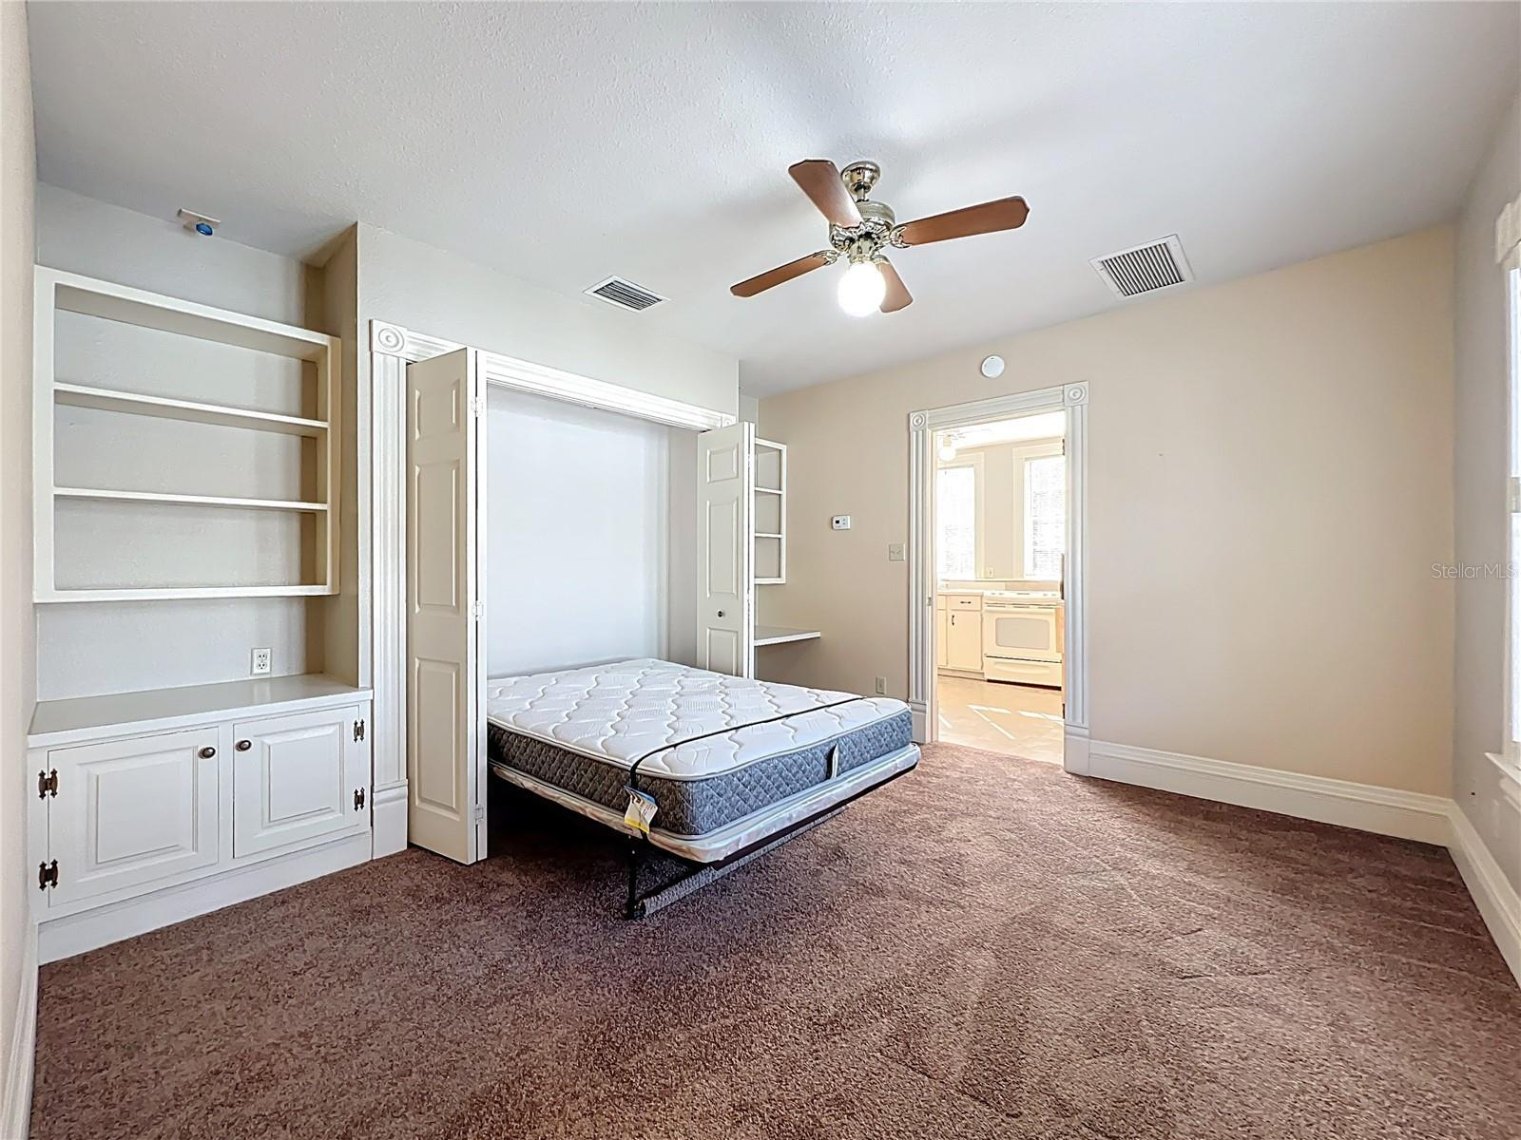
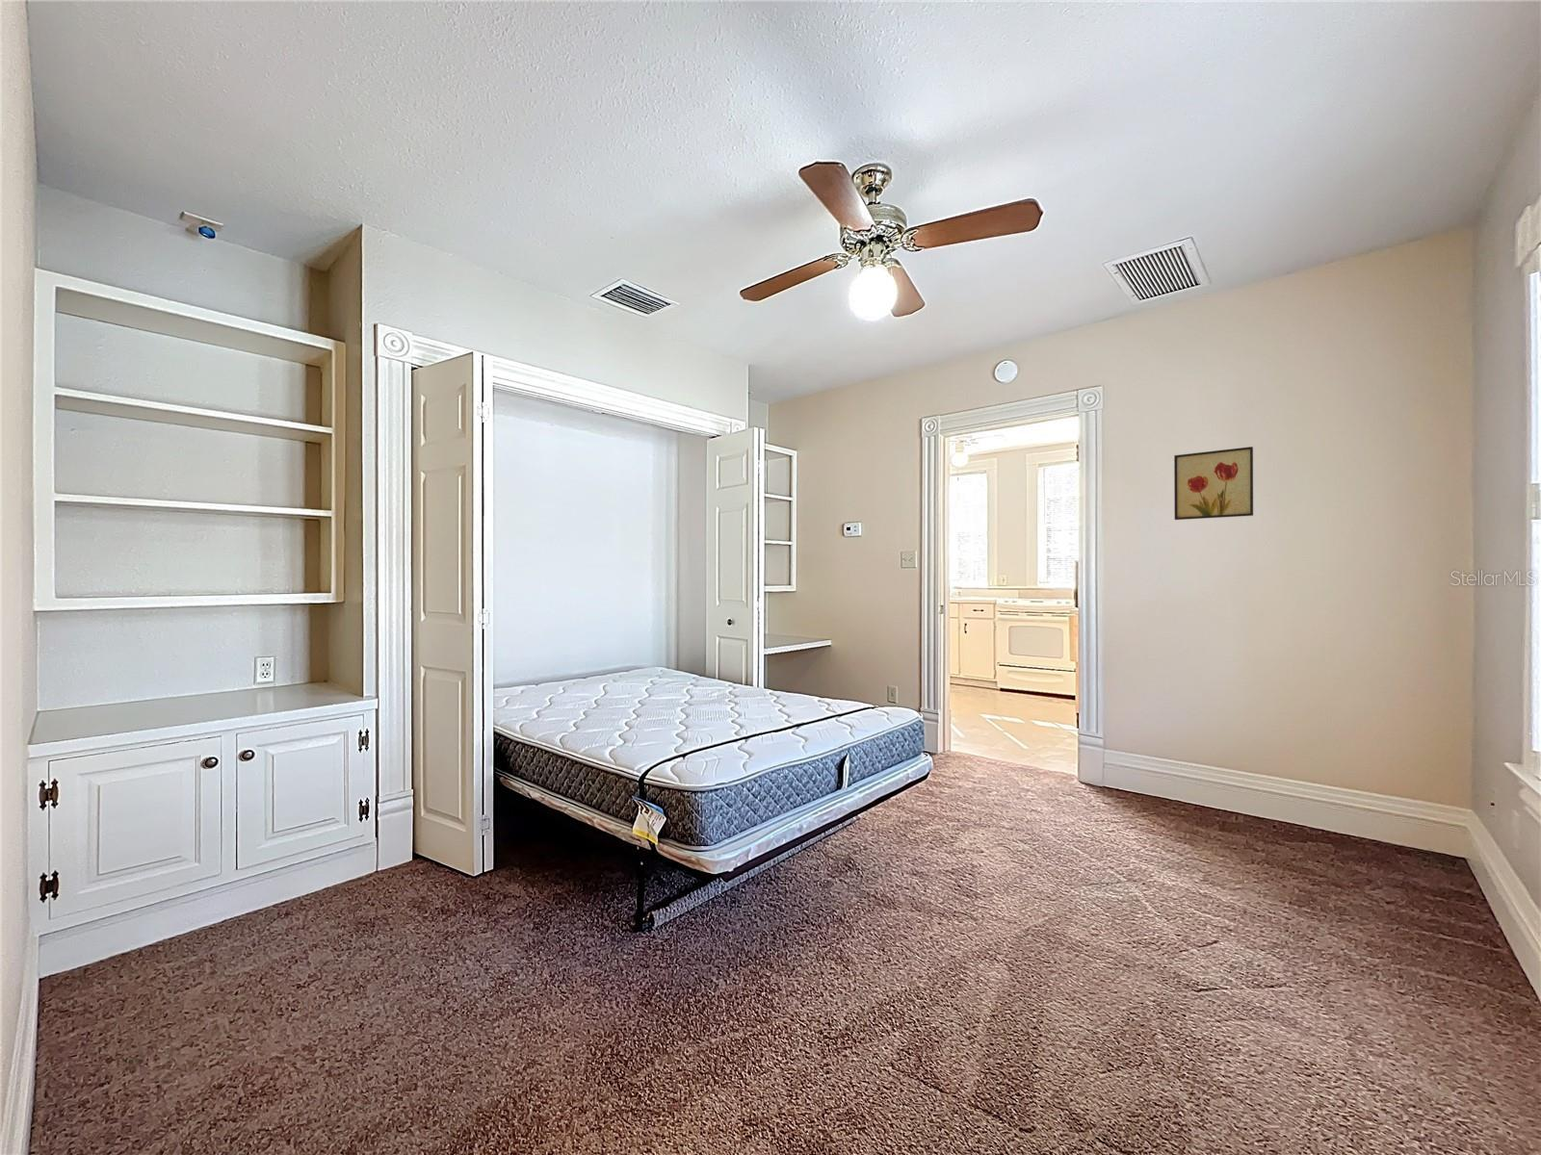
+ wall art [1173,445,1253,520]
